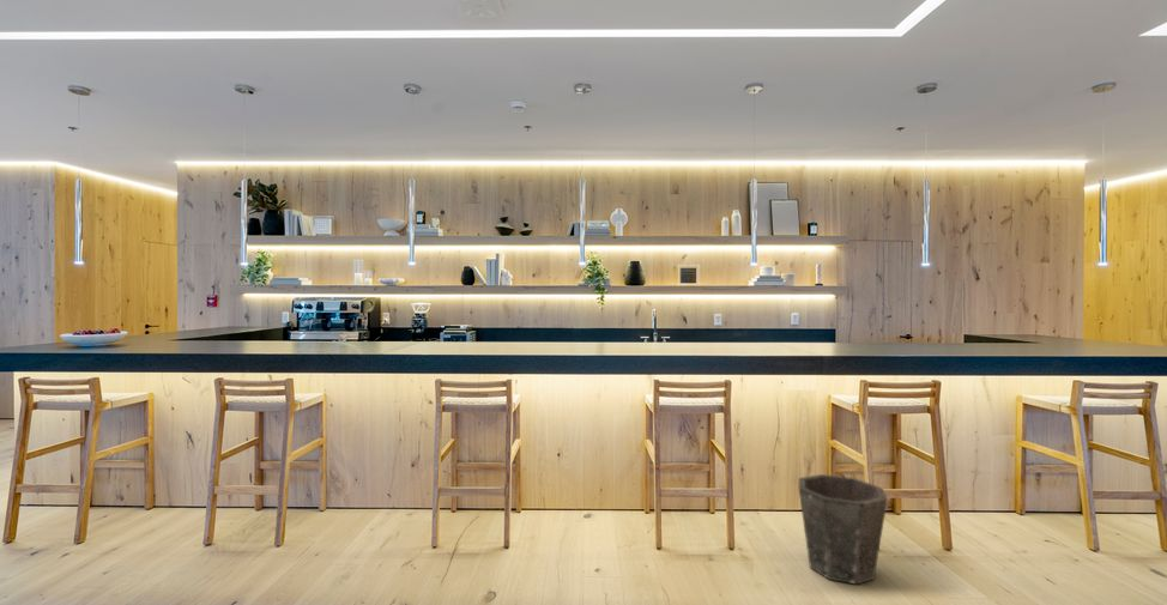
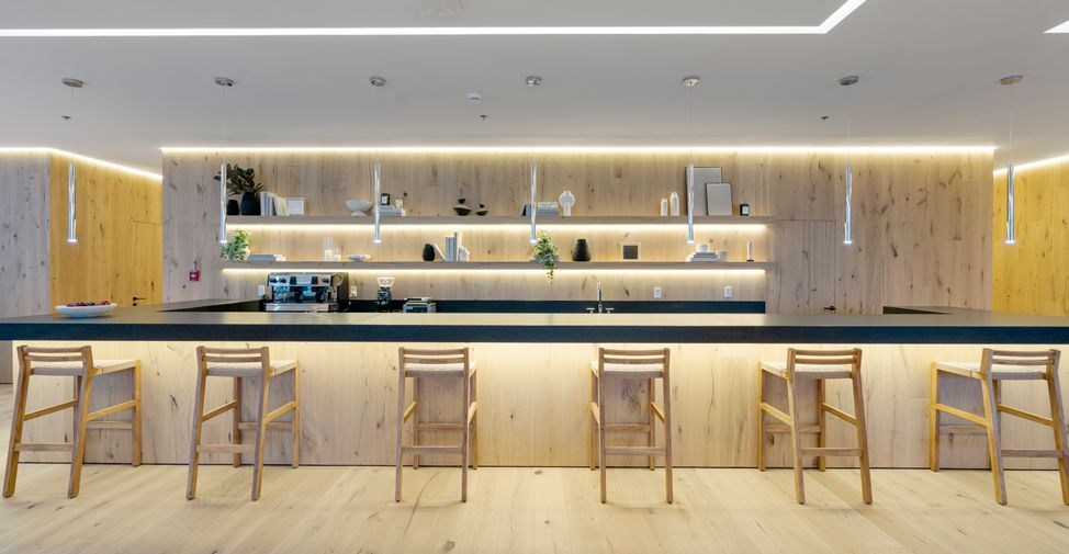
- waste bin [798,473,889,586]
